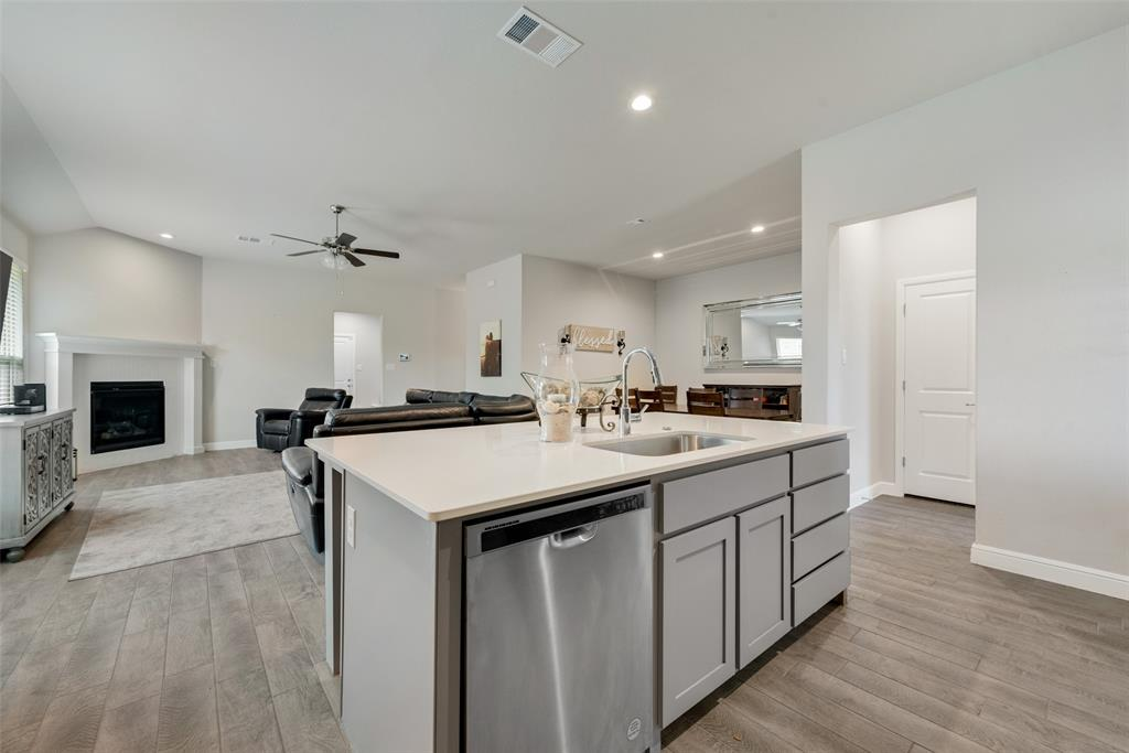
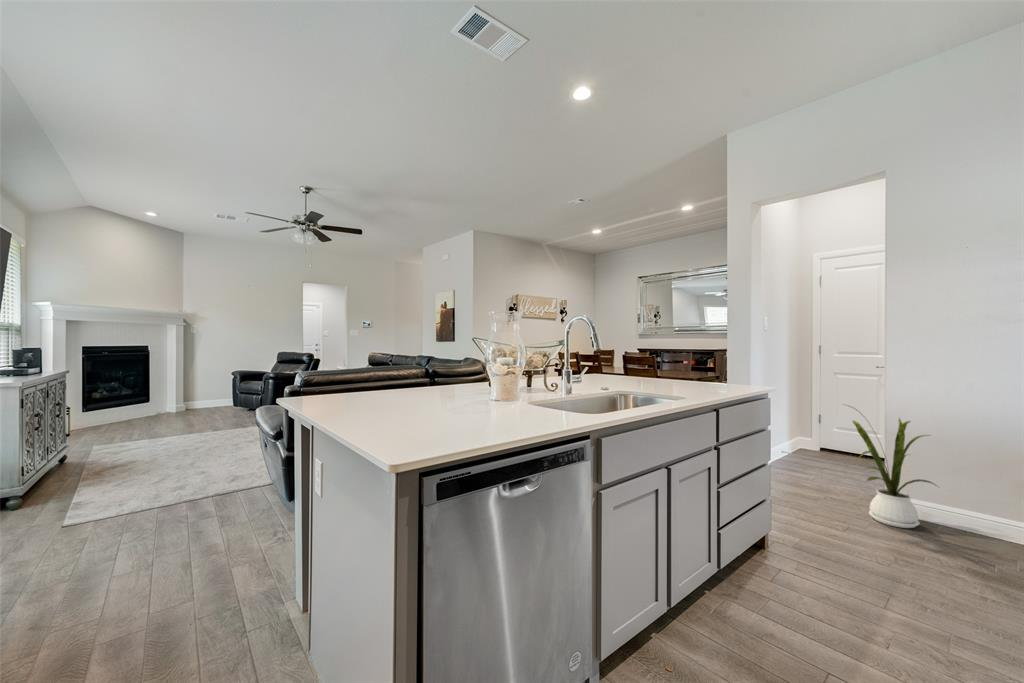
+ house plant [842,403,939,529]
